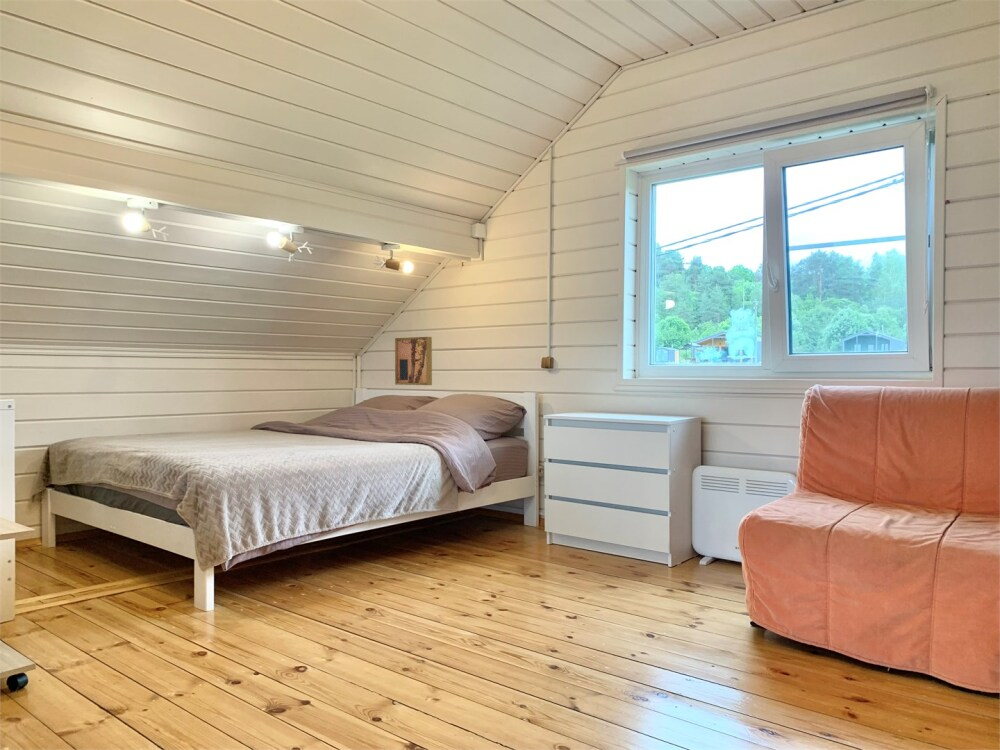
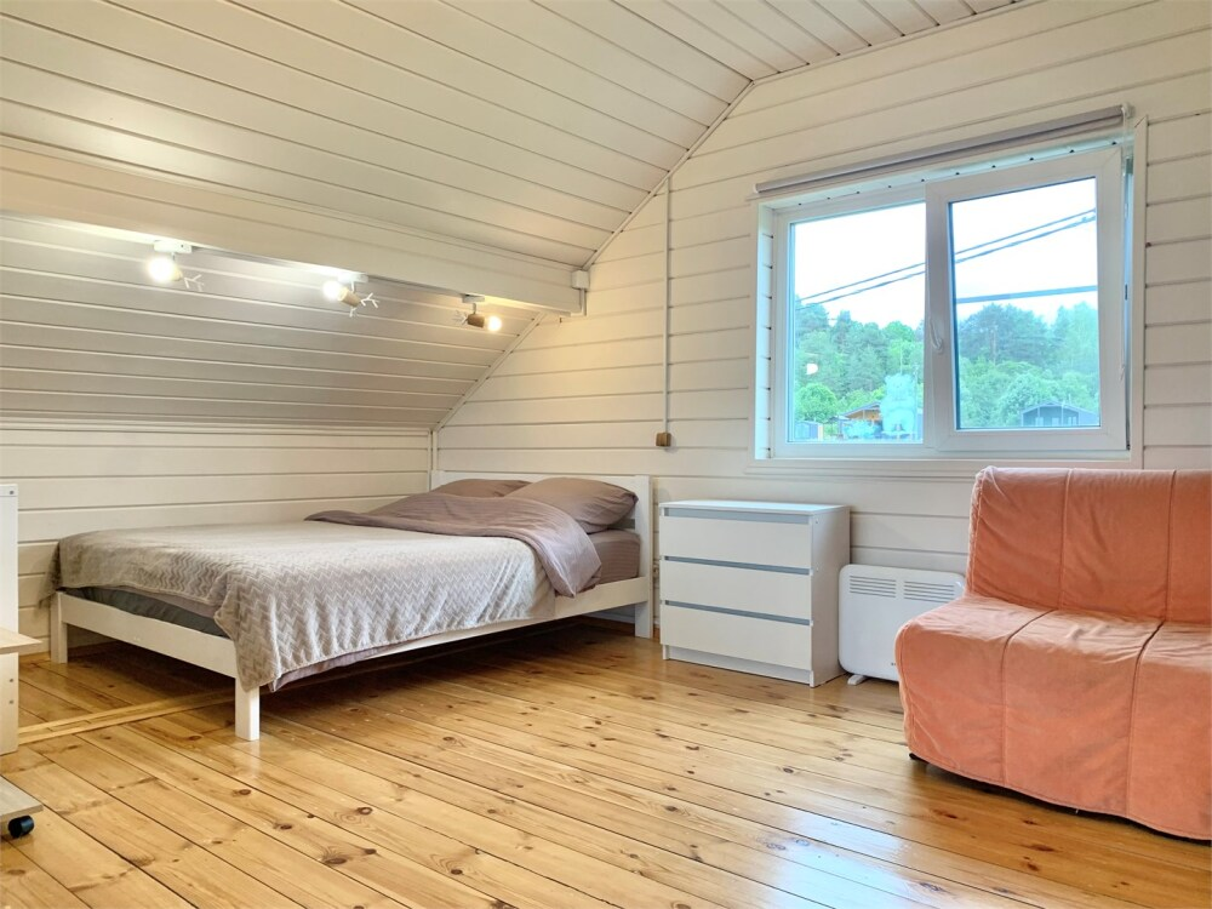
- wall art [394,336,433,386]
